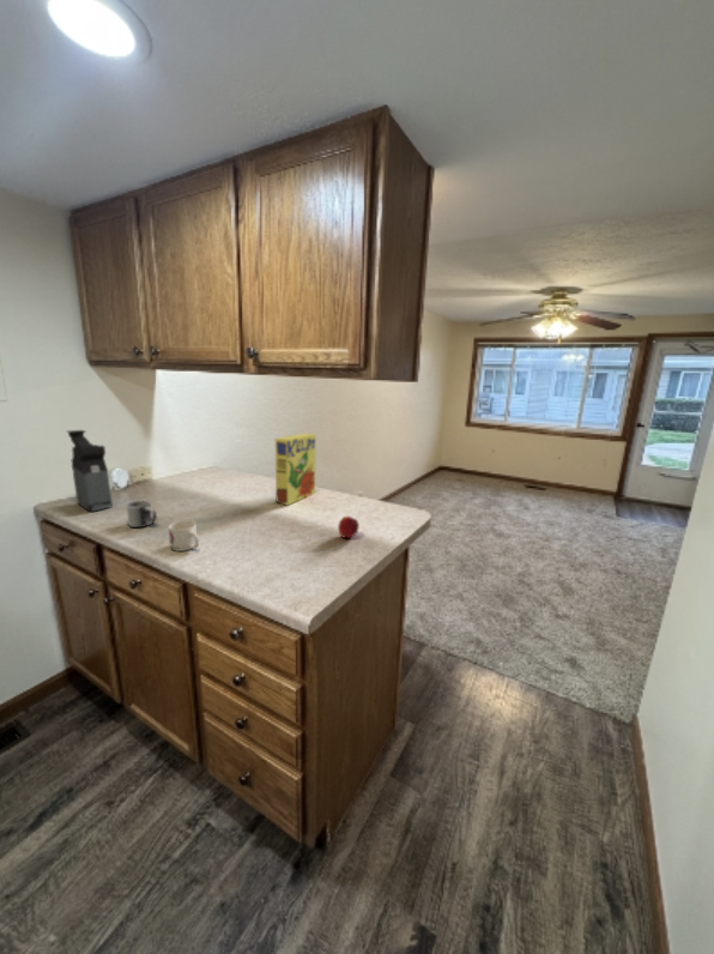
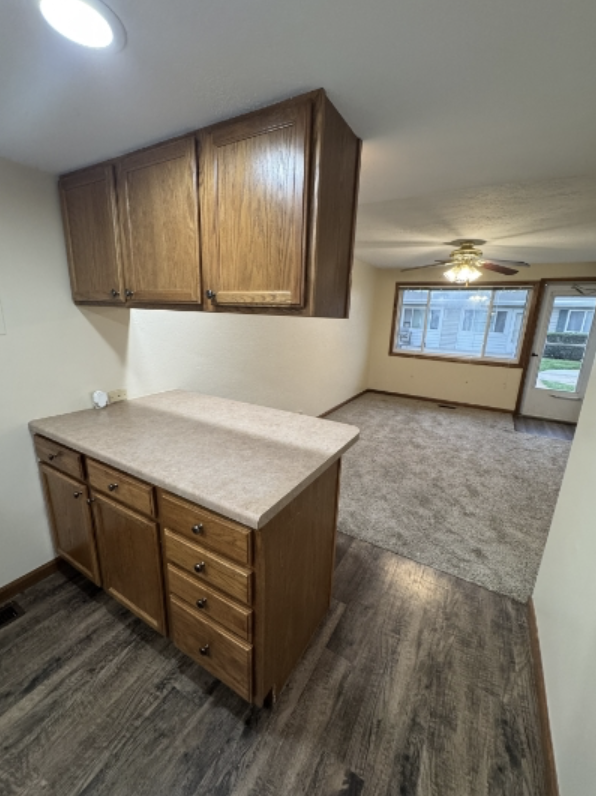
- mug [126,500,158,529]
- mug [168,519,200,553]
- coffee maker [66,429,114,513]
- cereal box [274,431,317,507]
- peach [337,515,361,539]
